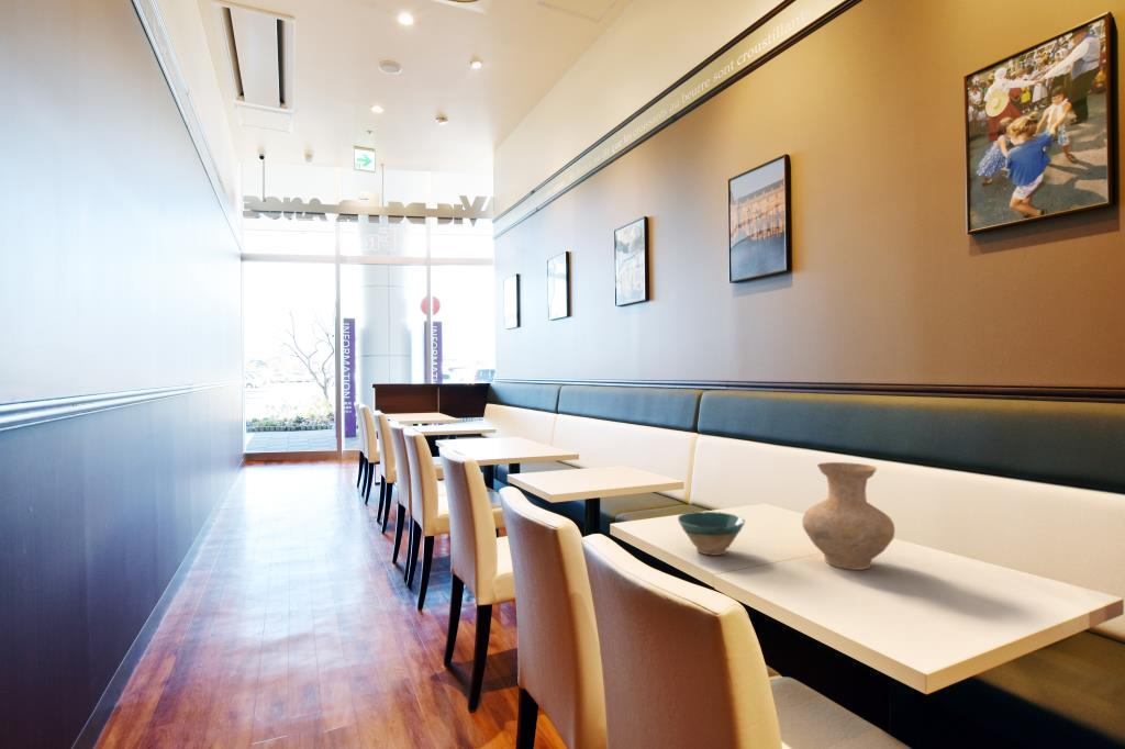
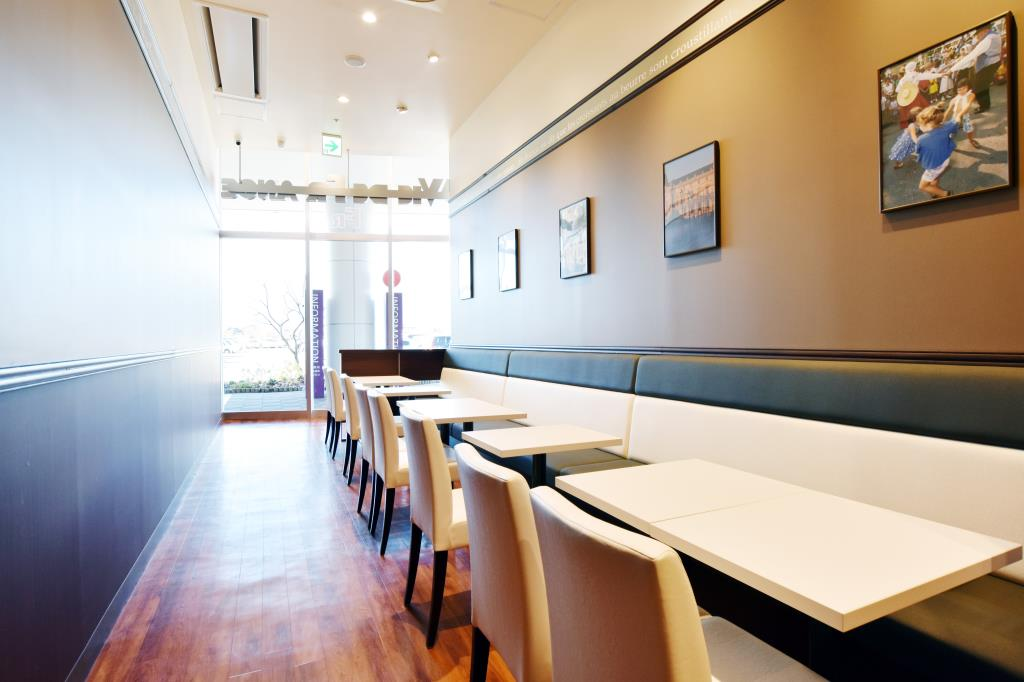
- bowl [677,511,746,556]
- vase [801,461,895,571]
